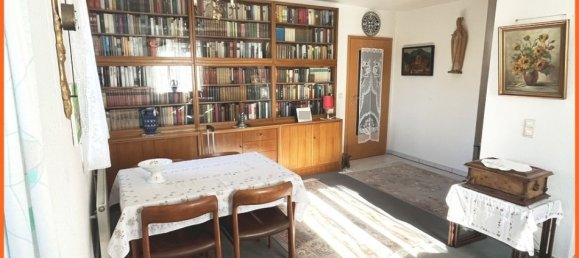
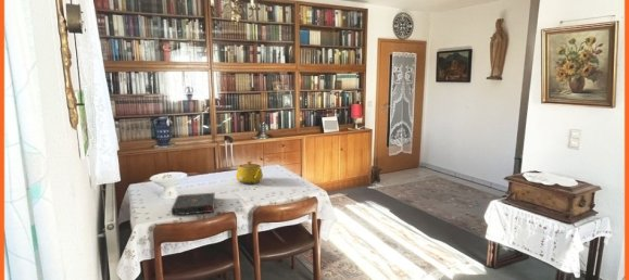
+ teapot [235,161,264,184]
+ book [171,192,216,216]
